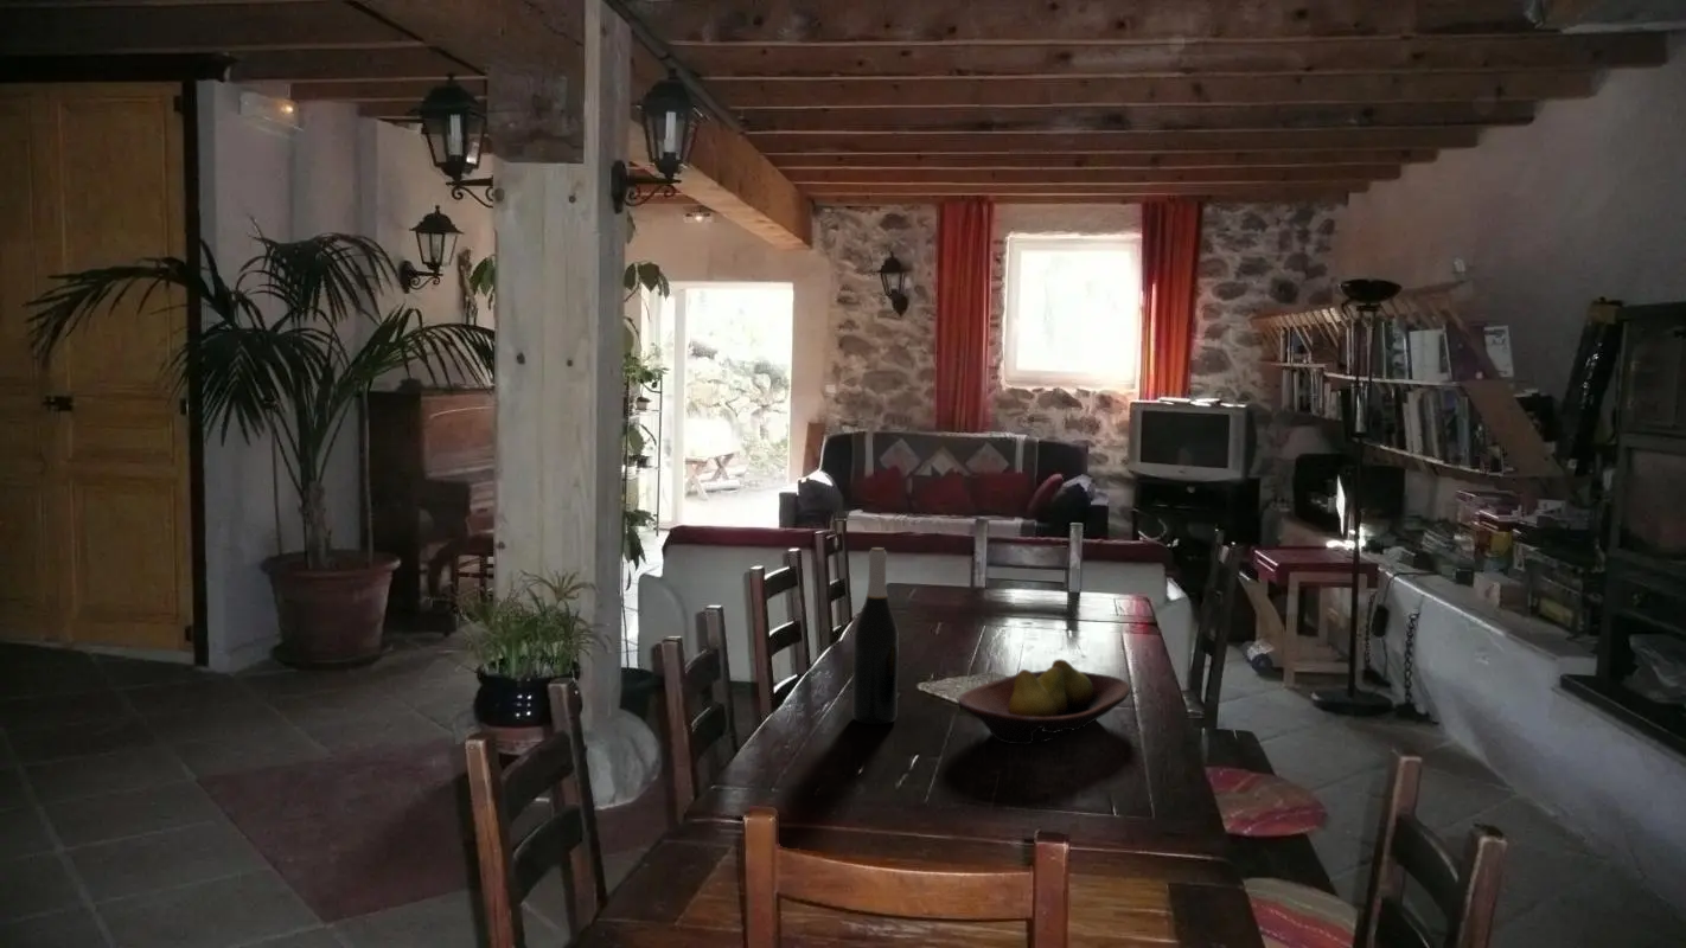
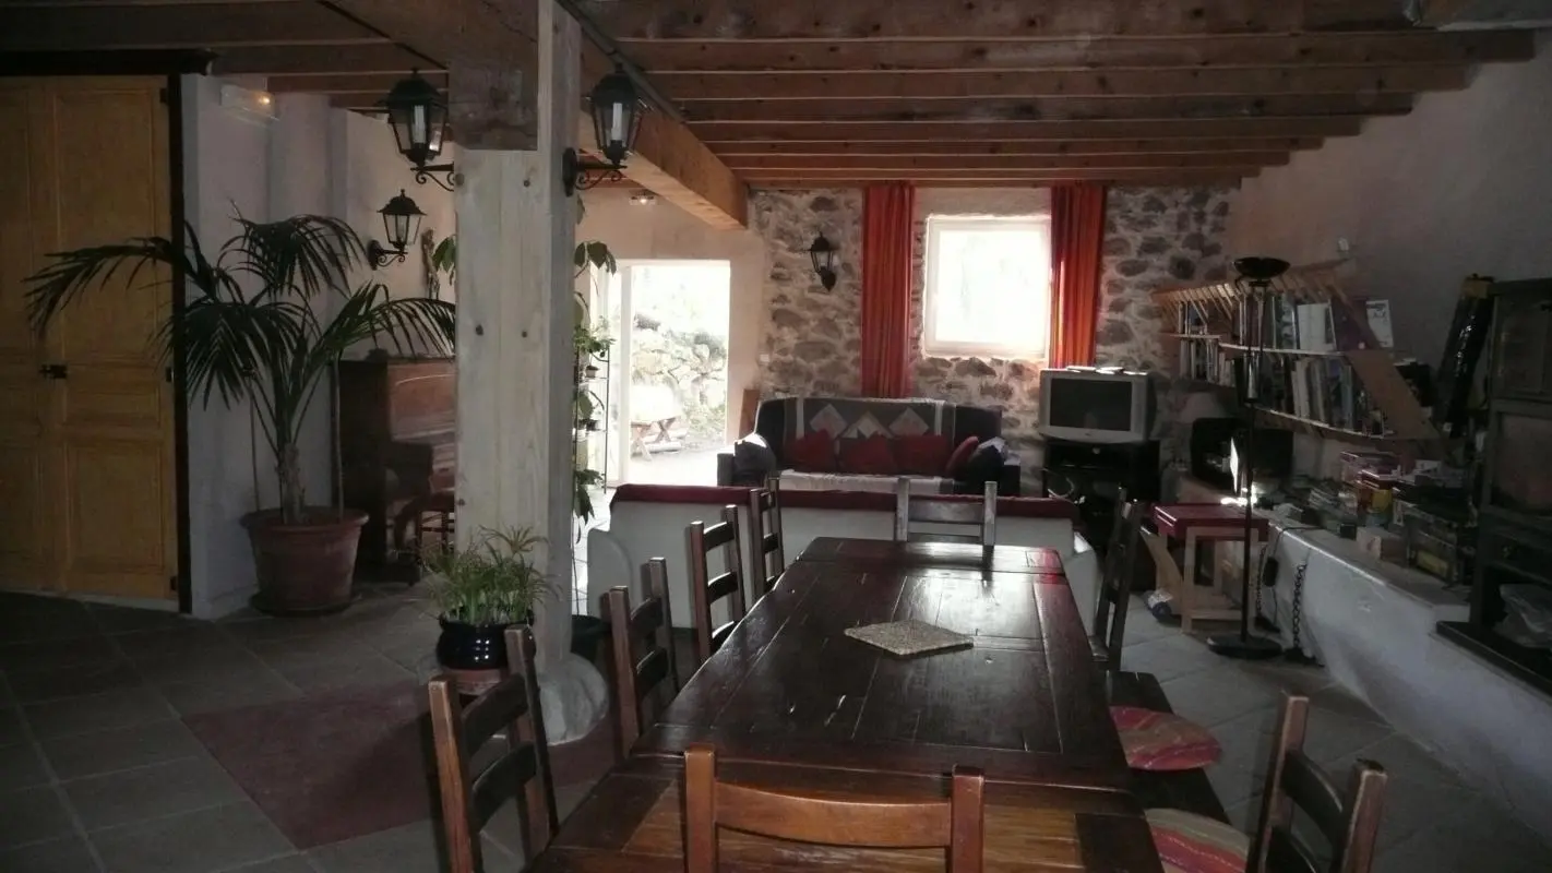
- wine bottle [851,546,900,725]
- fruit bowl [957,658,1131,745]
